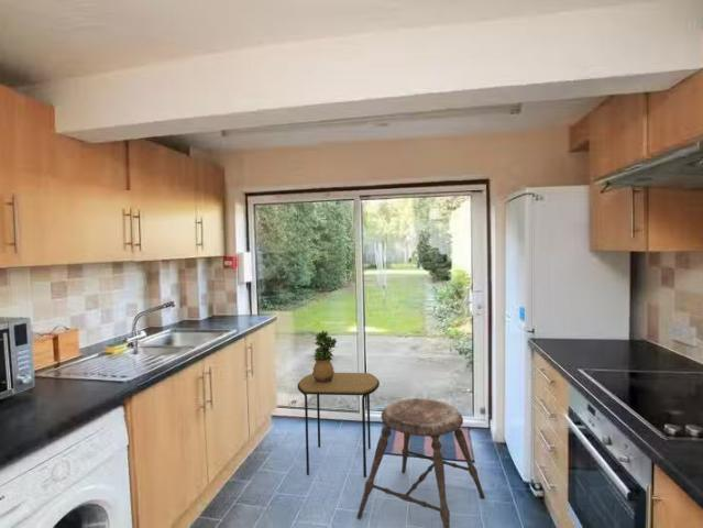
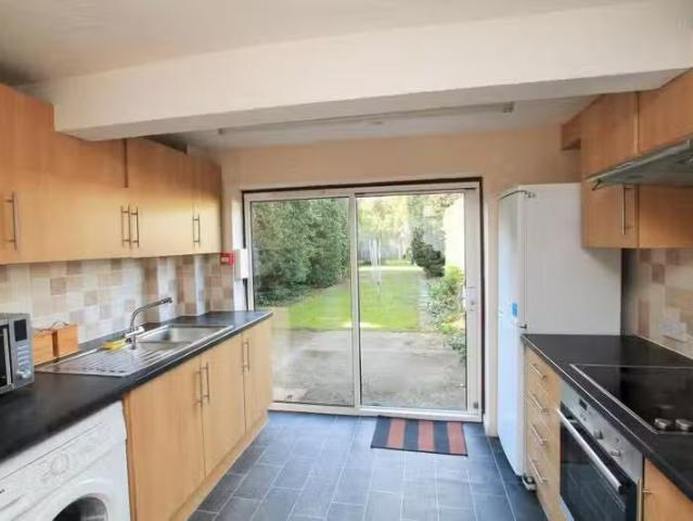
- side table [297,372,381,479]
- potted plant [311,329,338,384]
- stool [355,397,486,528]
